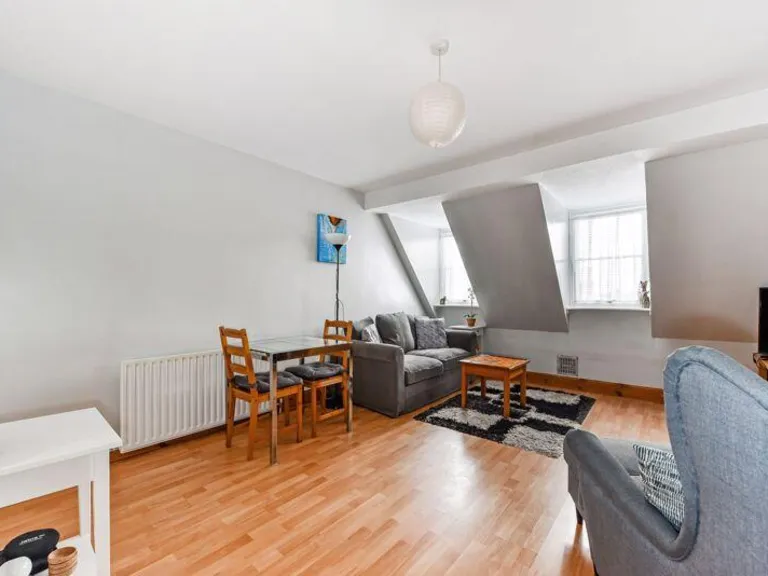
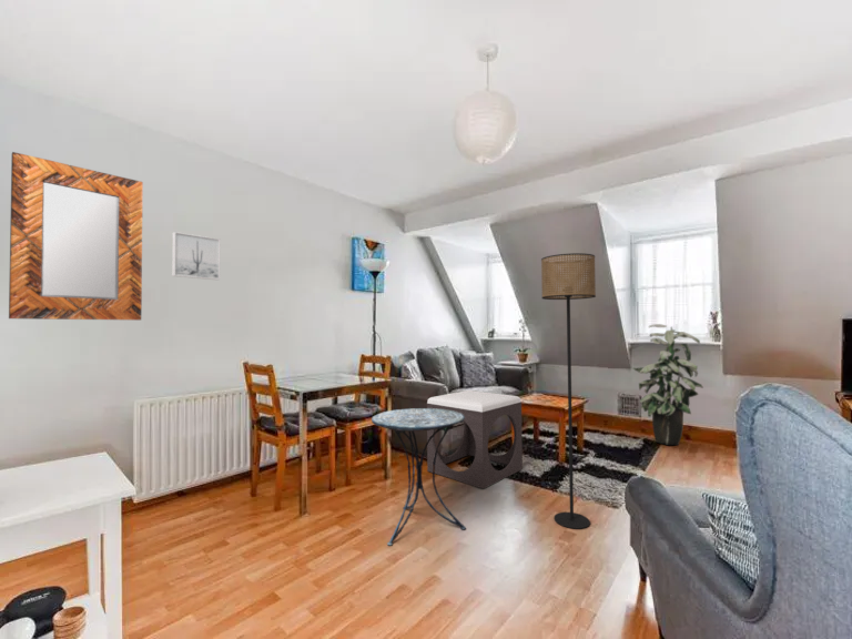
+ indoor plant [631,323,704,446]
+ side table [371,407,467,547]
+ home mirror [8,151,144,322]
+ floor lamp [540,252,597,530]
+ footstool [426,389,524,489]
+ wall art [171,231,221,281]
